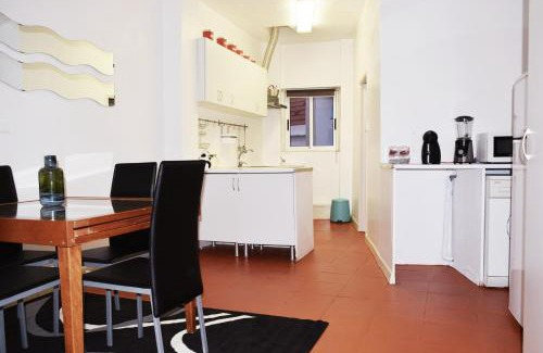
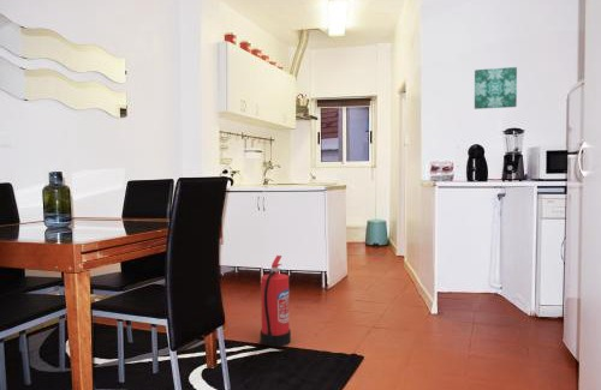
+ wall art [474,66,518,110]
+ fire extinguisher [260,254,292,348]
